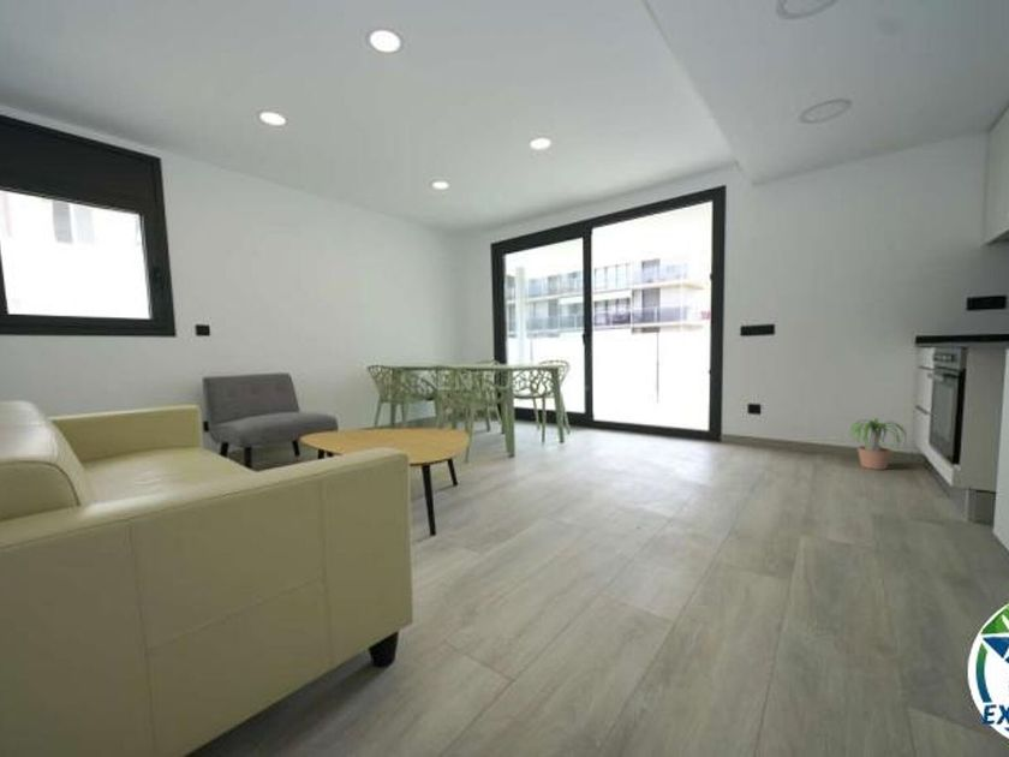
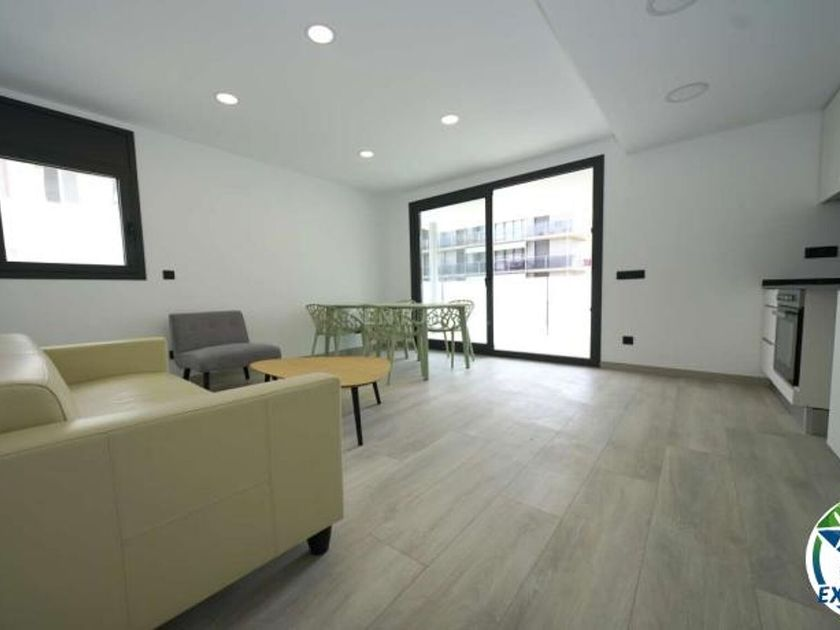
- potted plant [843,417,912,471]
